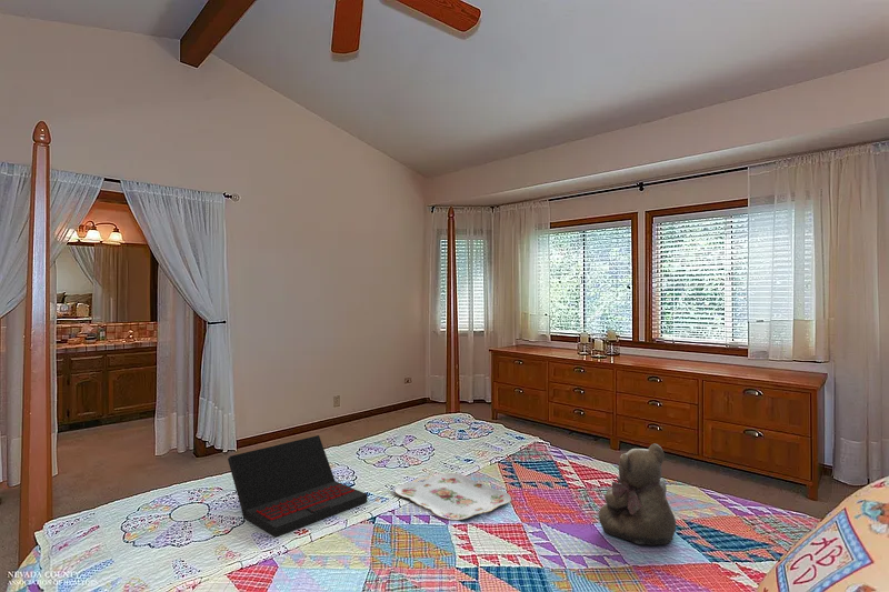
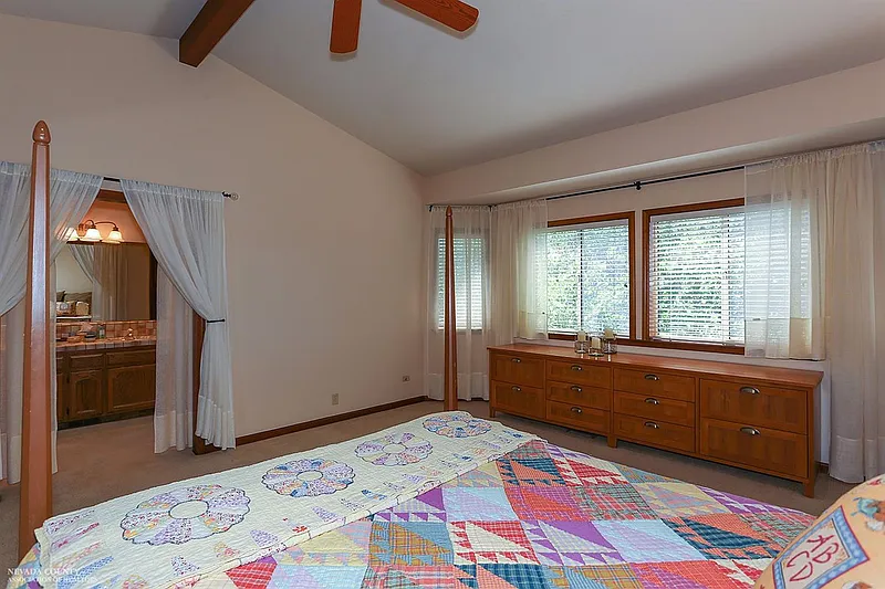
- laptop [227,434,368,538]
- serving tray [393,472,512,521]
- teddy bear [598,443,677,546]
